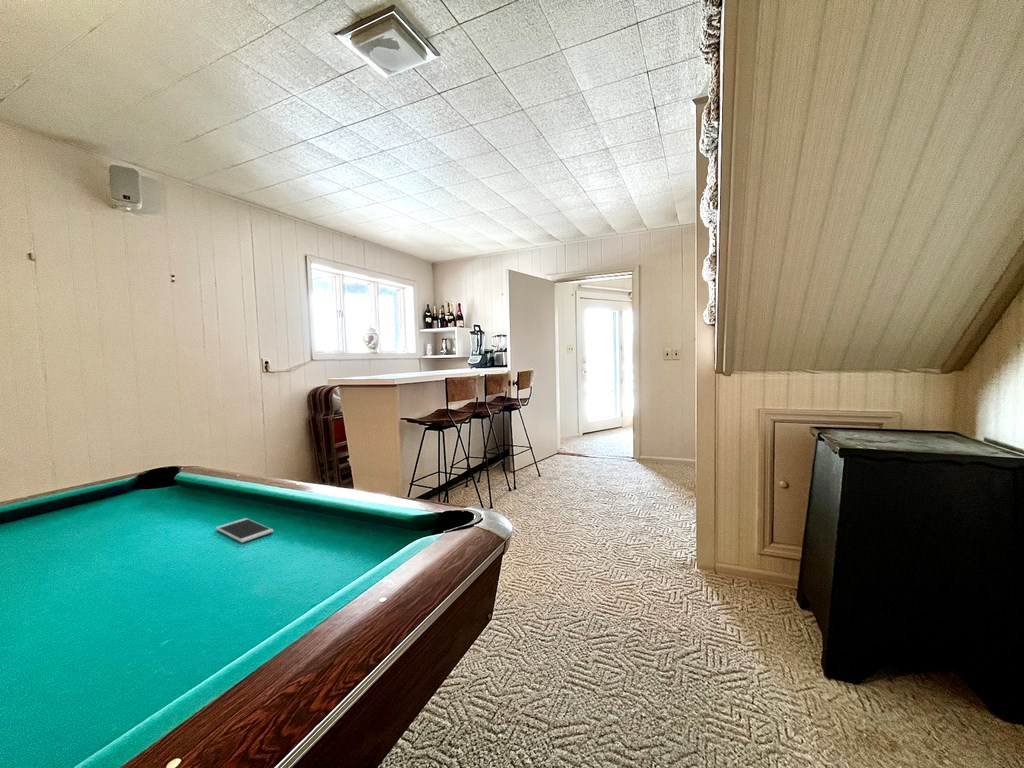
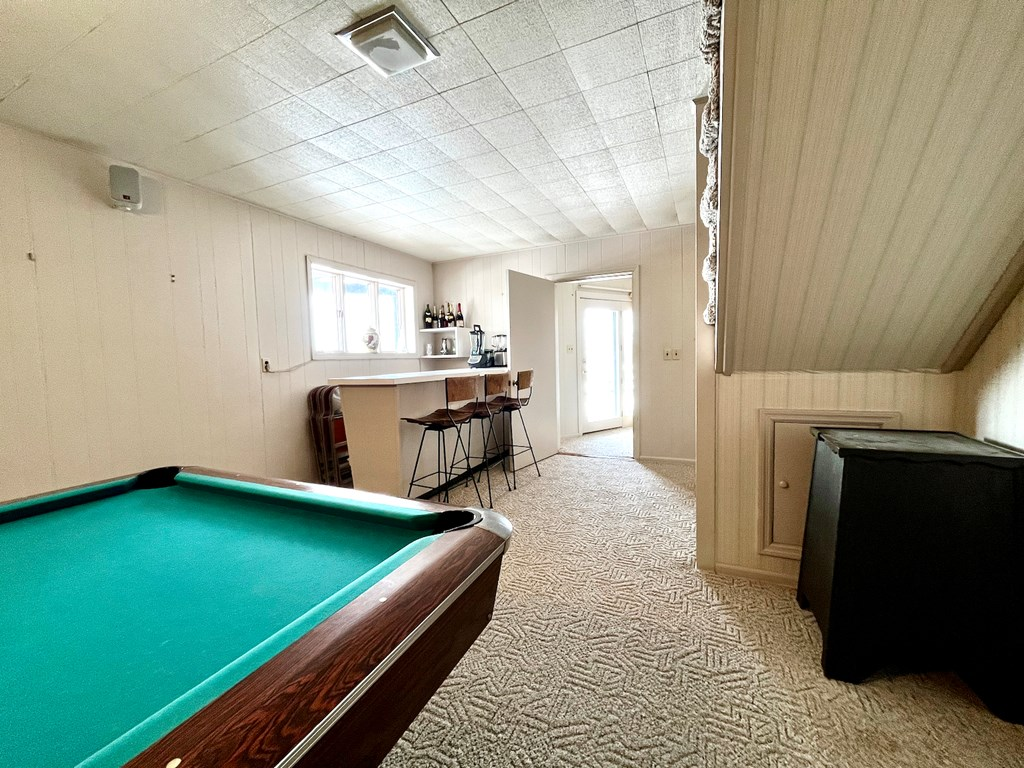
- smartphone [215,517,275,544]
